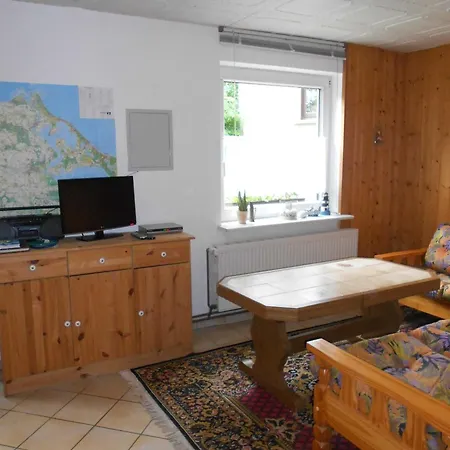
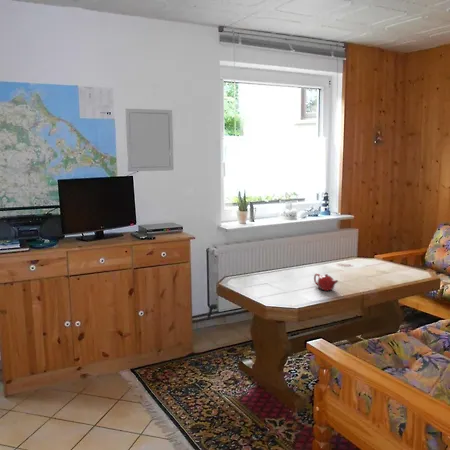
+ teapot [313,273,339,291]
